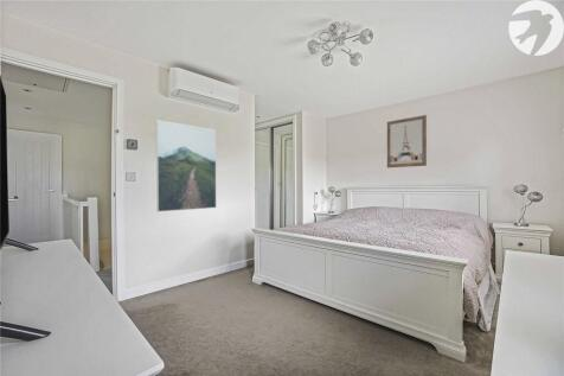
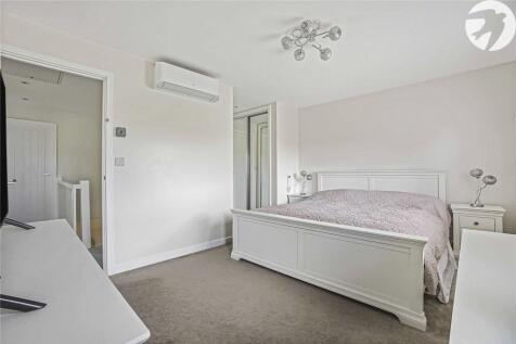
- wall art [386,114,428,168]
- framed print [155,119,217,212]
